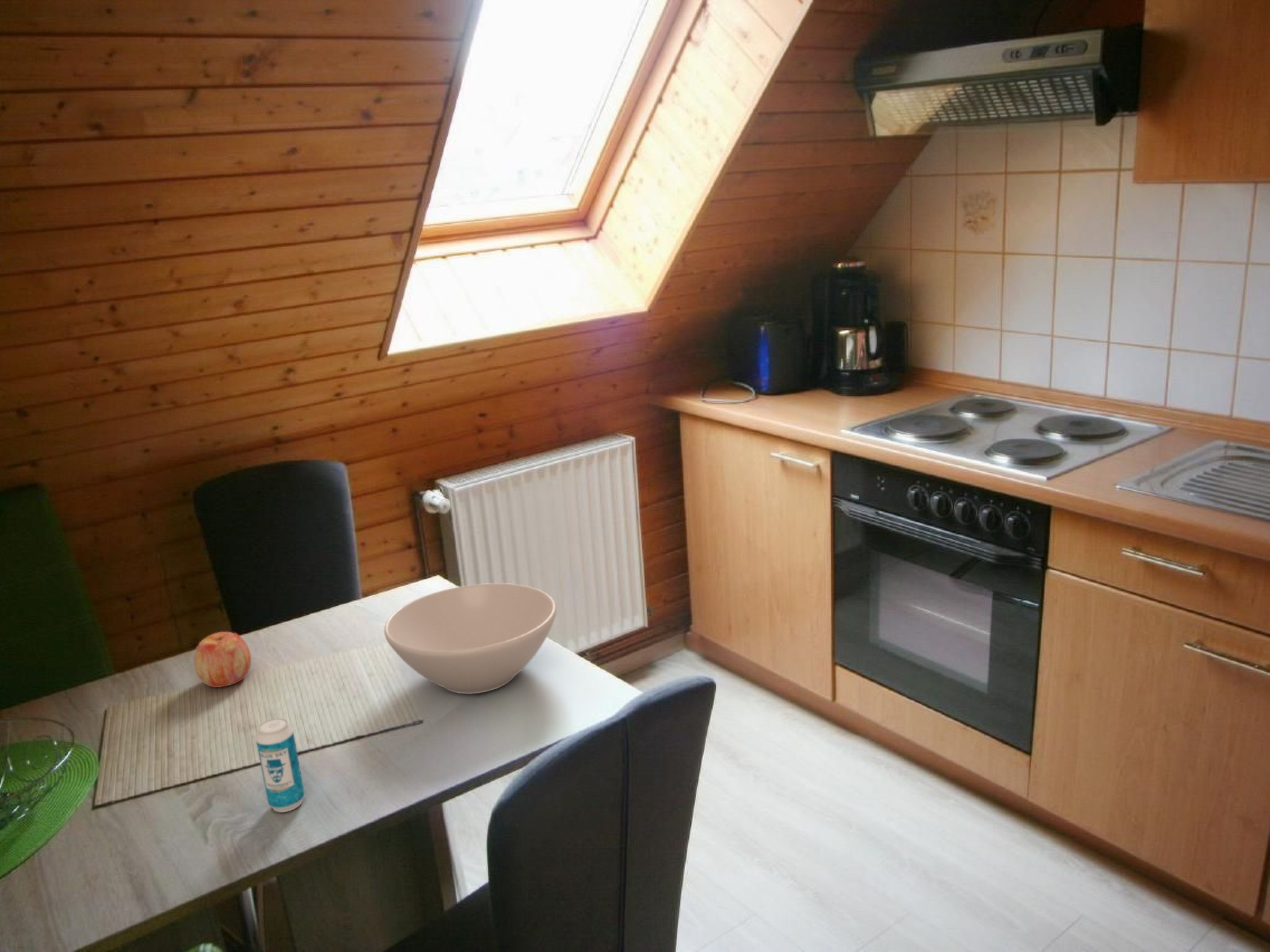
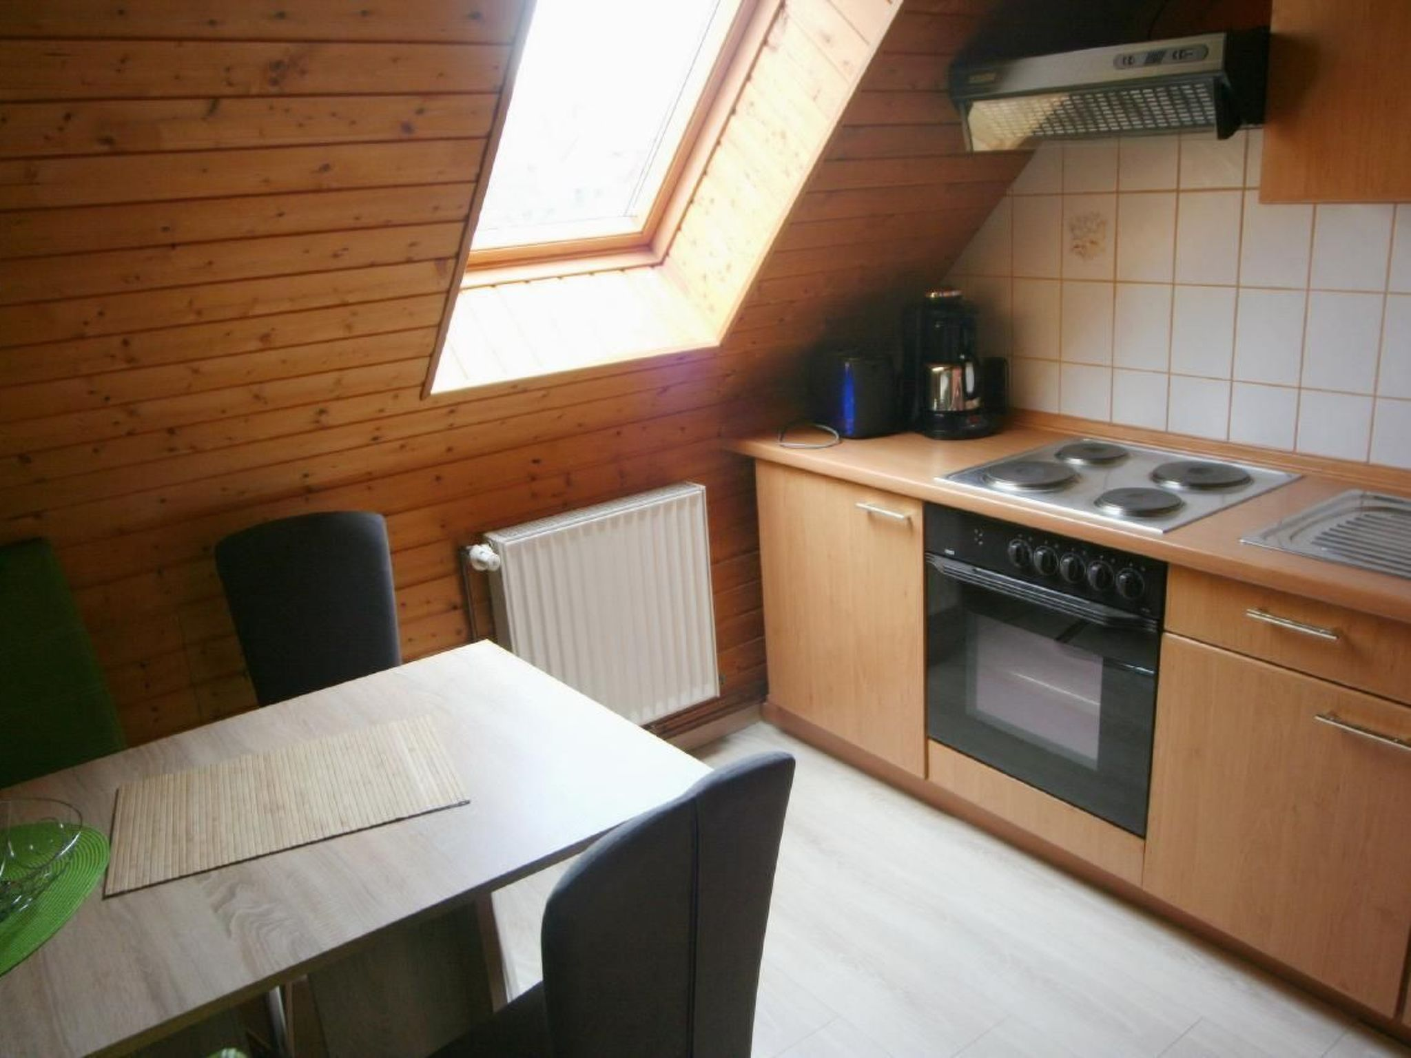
- bowl [383,583,557,695]
- apple [193,631,252,688]
- beverage can [255,718,305,813]
